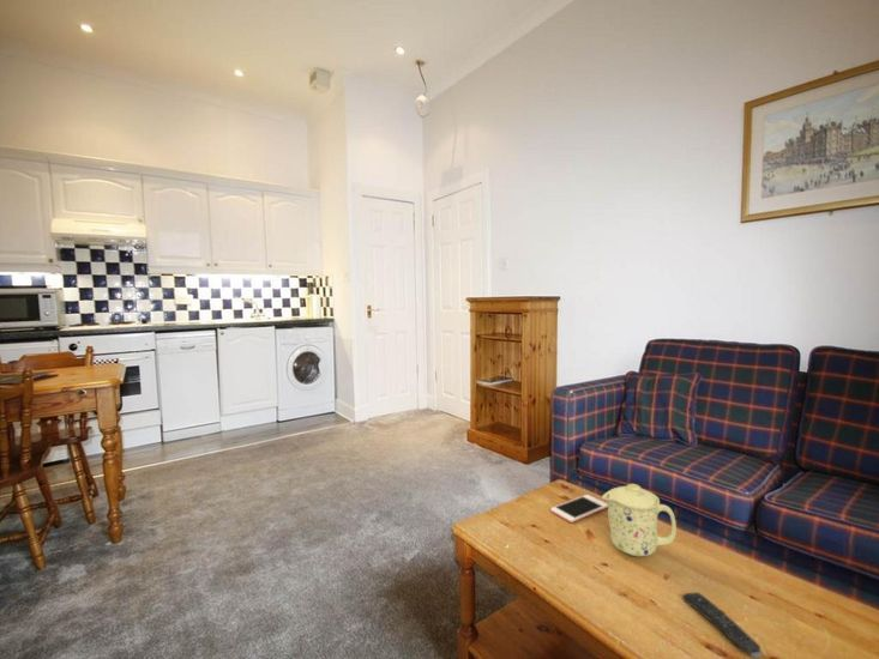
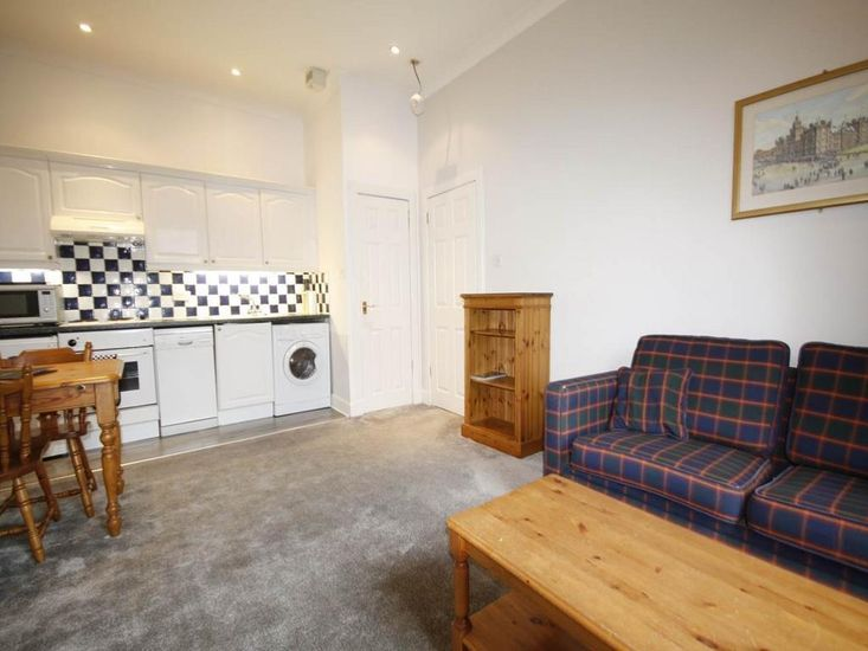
- cell phone [549,494,608,524]
- remote control [681,591,763,659]
- mug [601,483,678,557]
